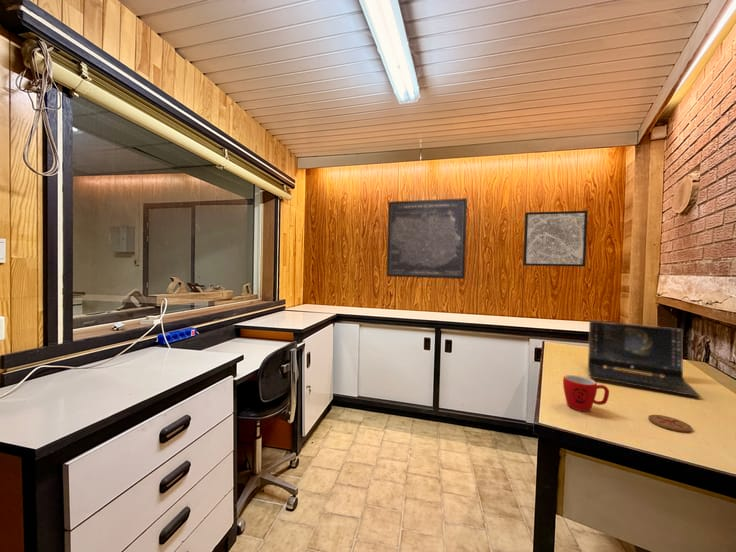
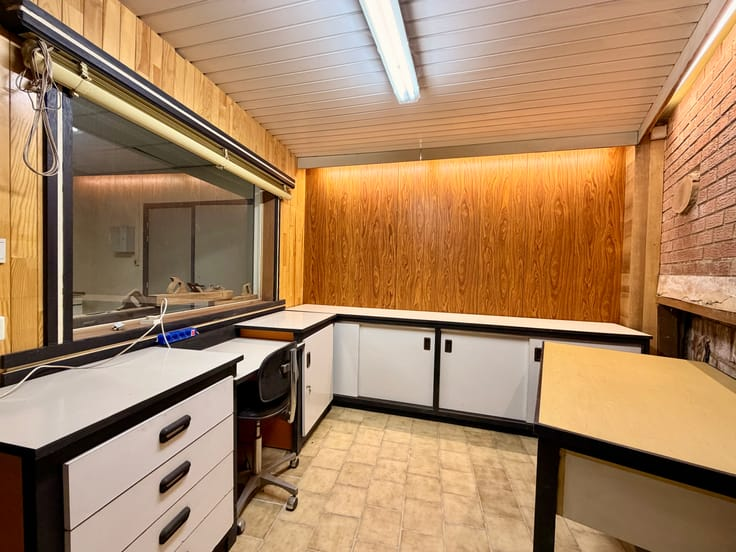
- laptop [587,319,702,398]
- wall art [386,197,468,280]
- mug [562,374,610,412]
- wall art [522,210,589,268]
- coaster [648,414,693,433]
